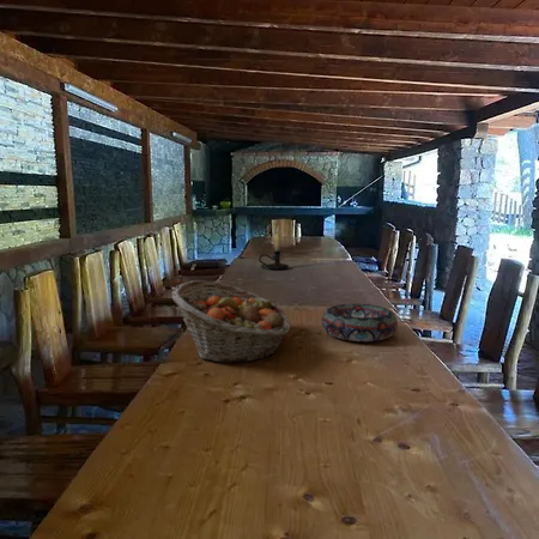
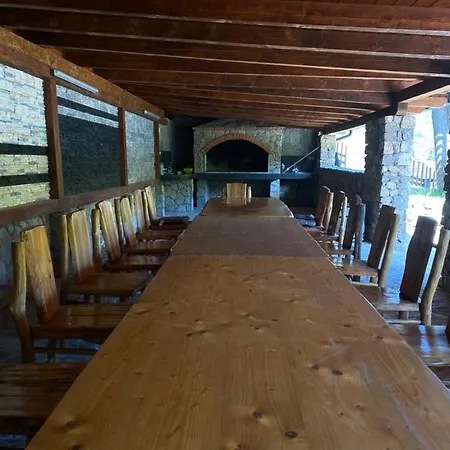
- fruit basket [171,279,291,364]
- decorative bowl [320,303,399,343]
- candle holder [258,226,290,271]
